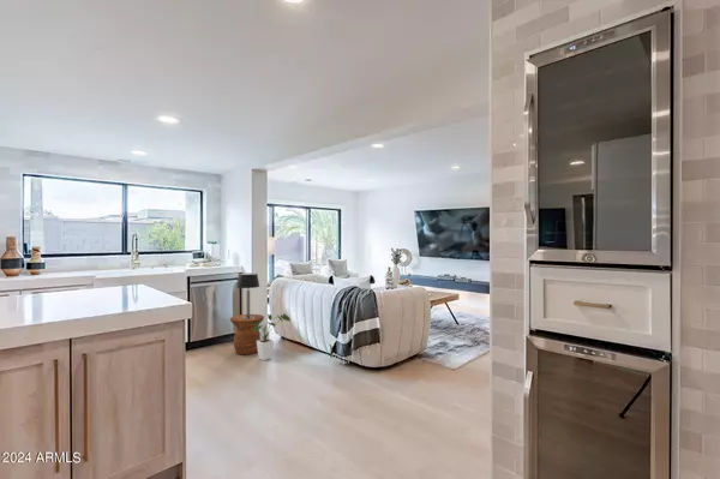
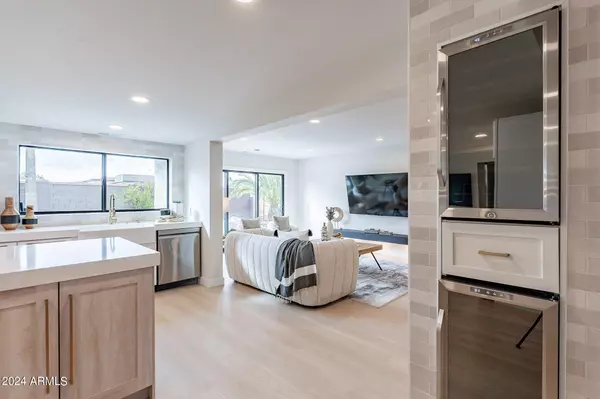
- house plant [244,312,292,361]
- table lamp [235,271,260,318]
- side table [229,313,265,355]
